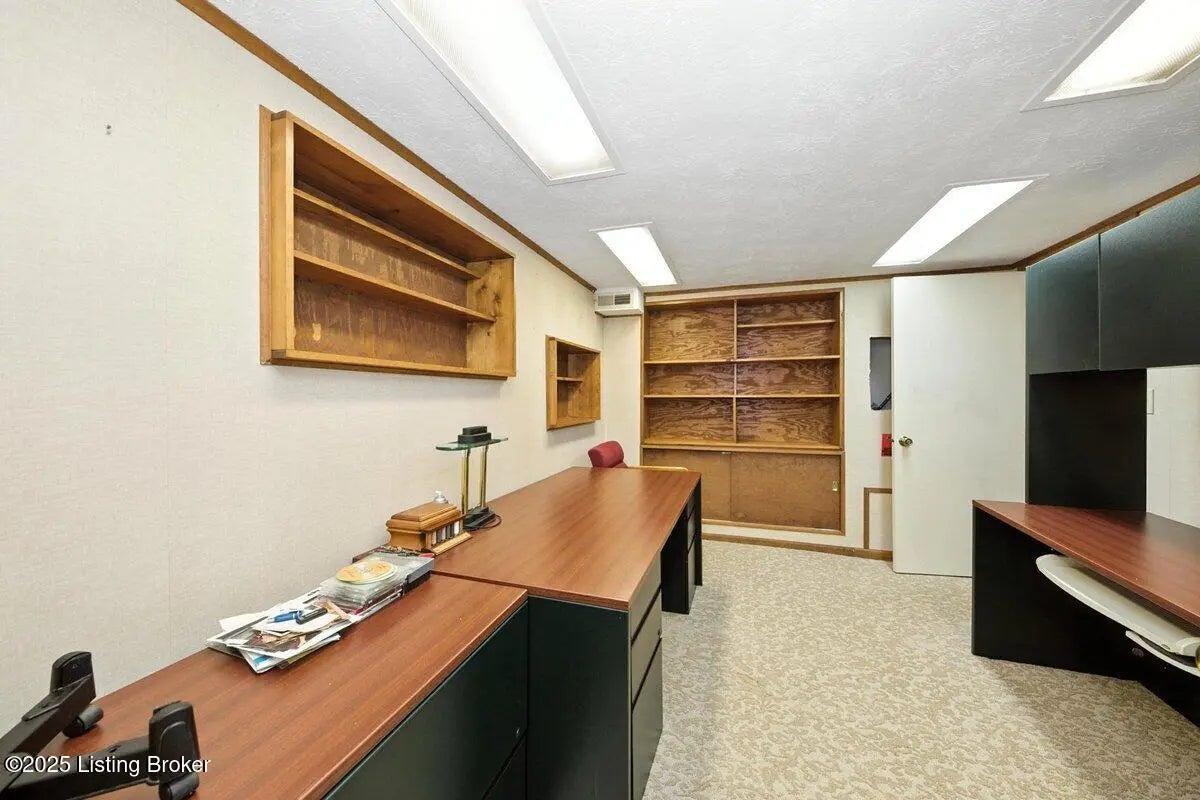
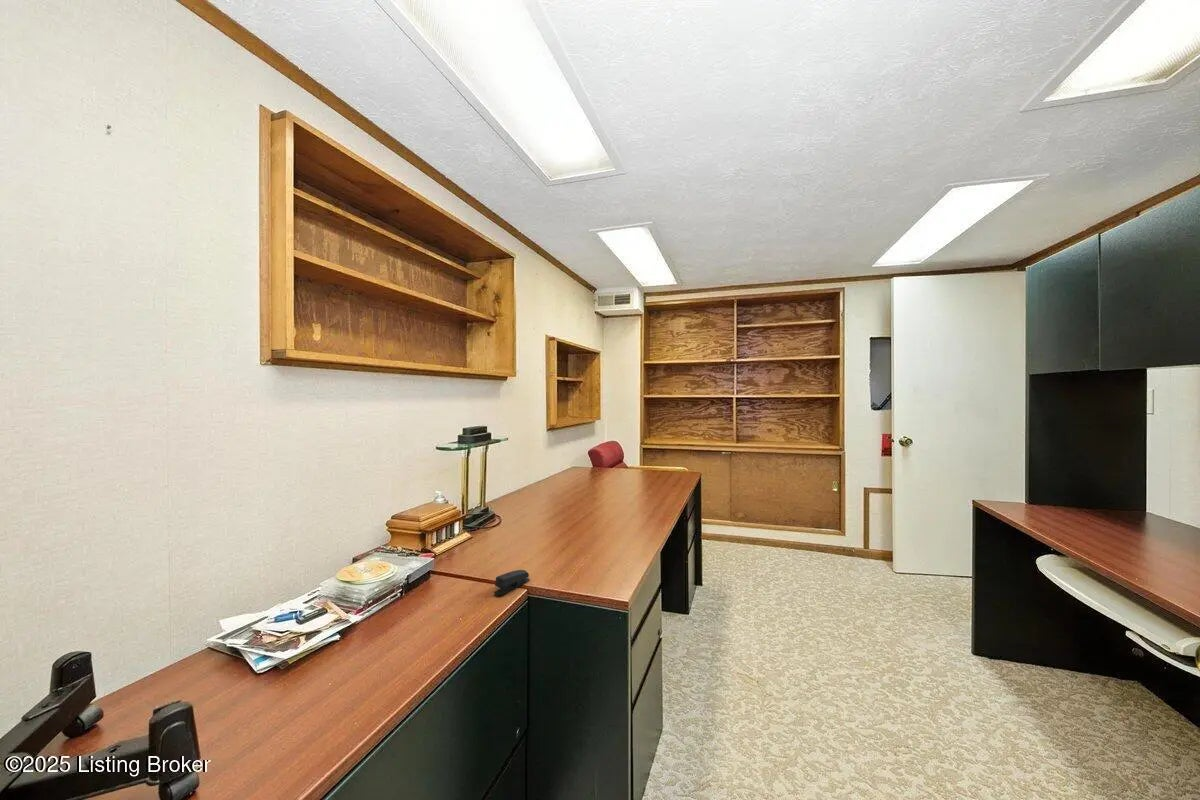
+ stapler [493,569,531,596]
